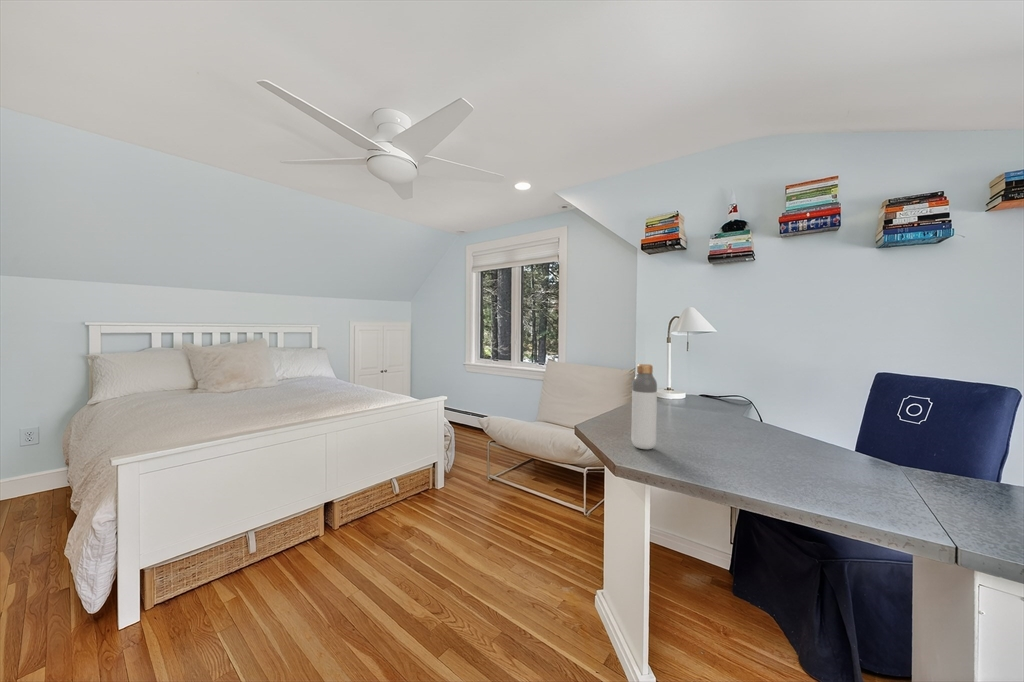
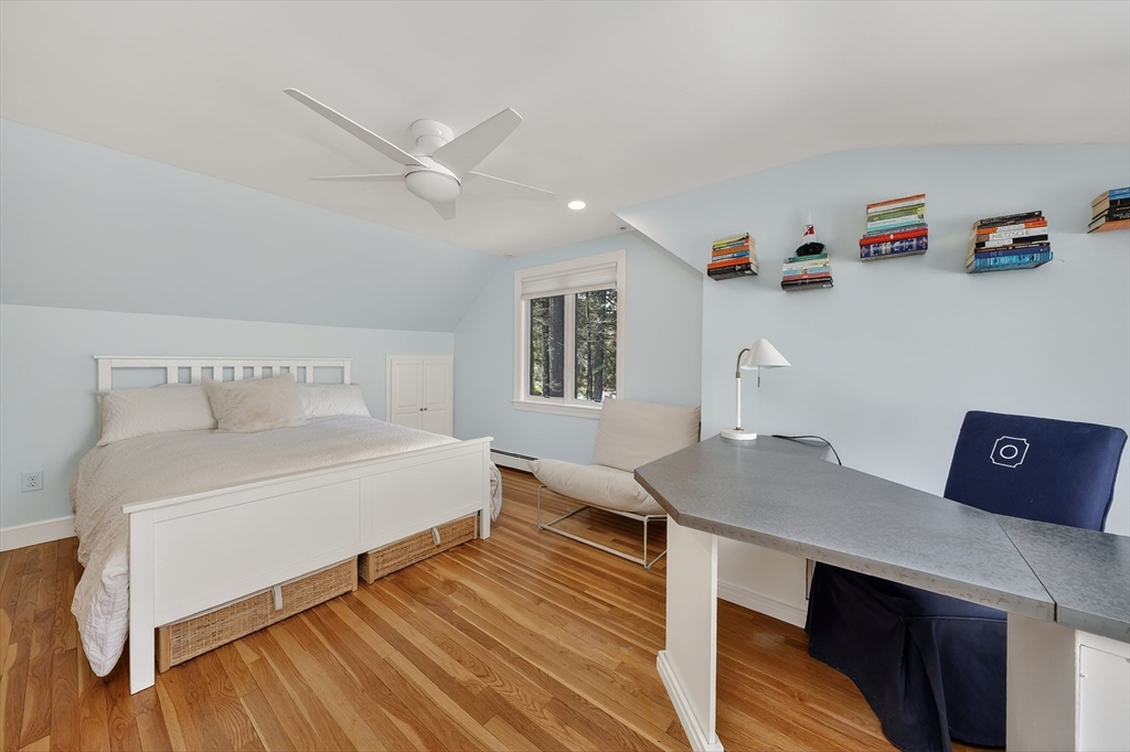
- bottle [630,363,658,450]
